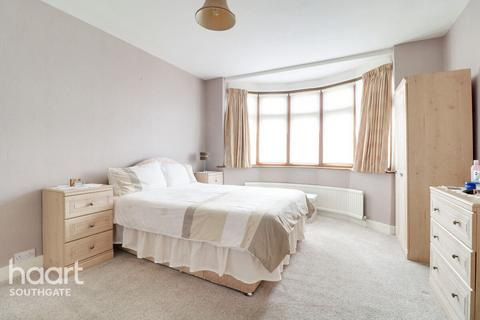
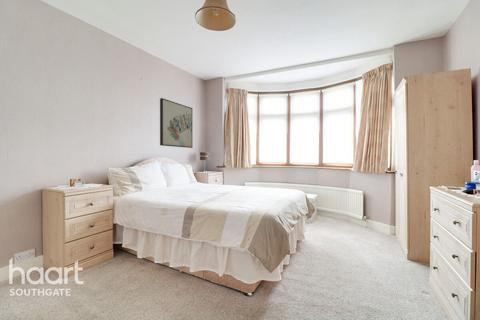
+ wall art [159,97,193,149]
